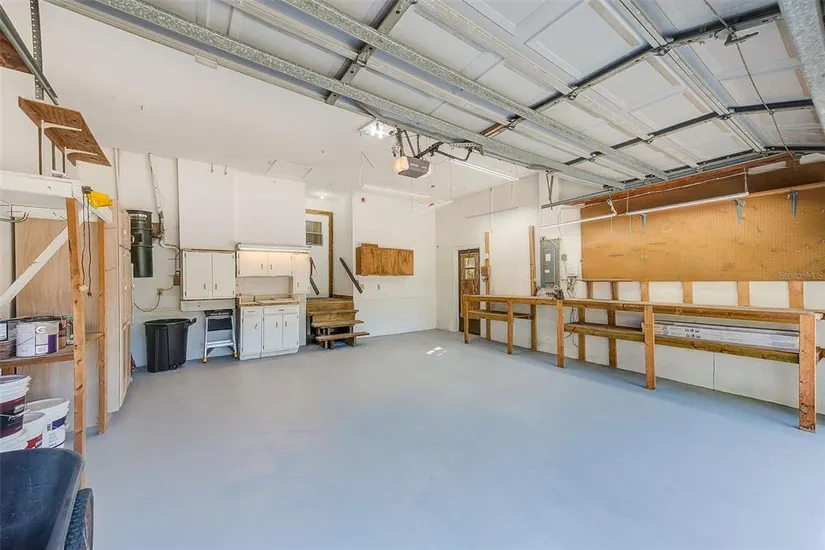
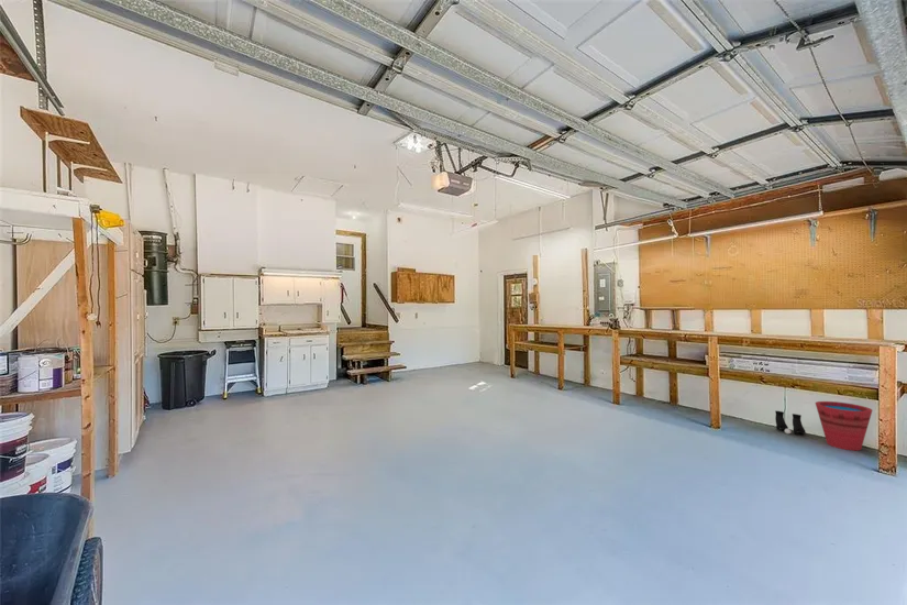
+ boots [774,410,807,435]
+ bucket [815,400,873,451]
